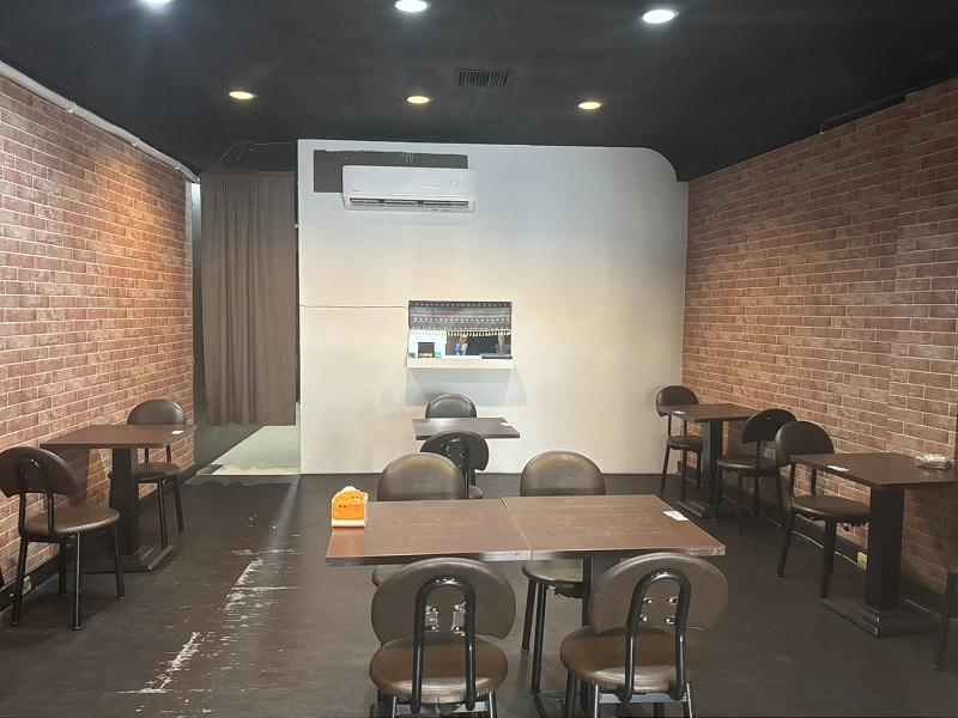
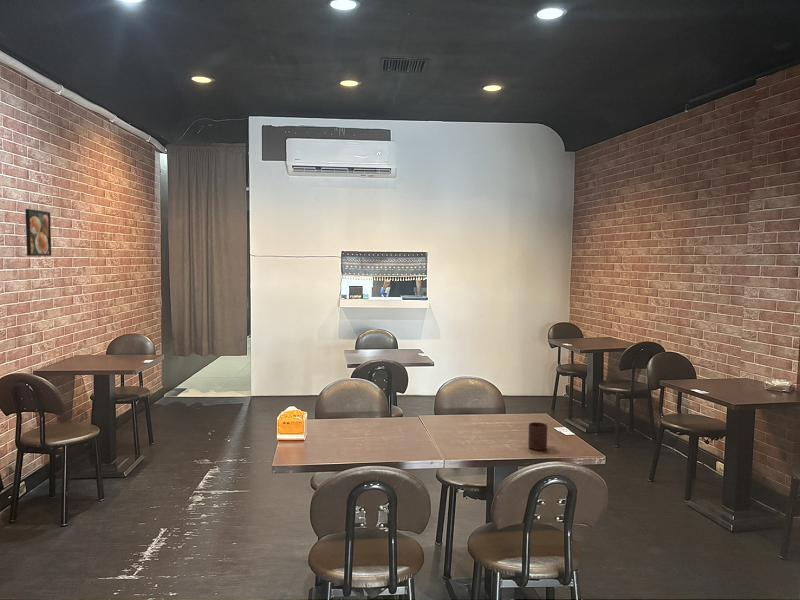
+ cup [527,421,548,451]
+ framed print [24,208,52,257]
